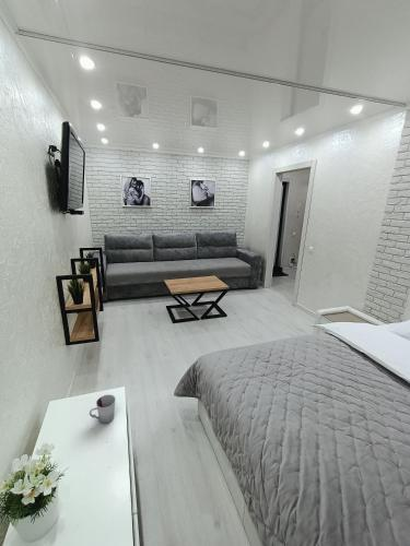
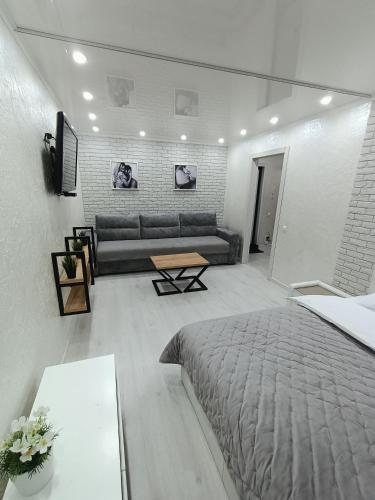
- cup [89,394,117,425]
